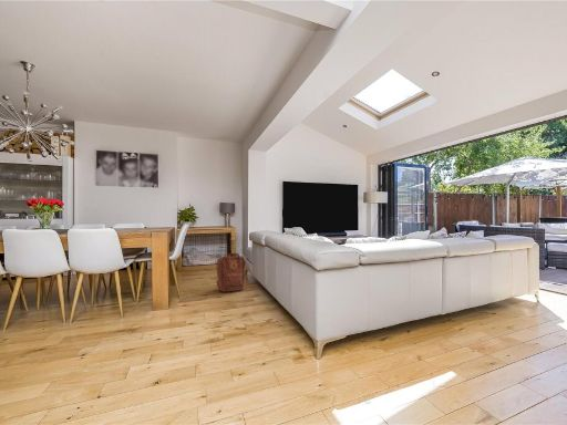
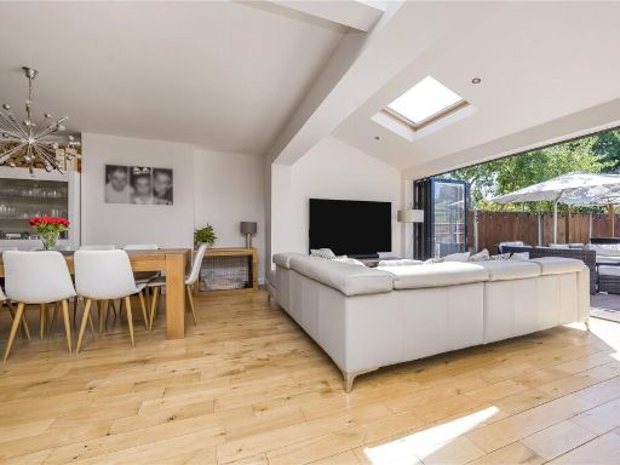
- backpack [216,252,247,293]
